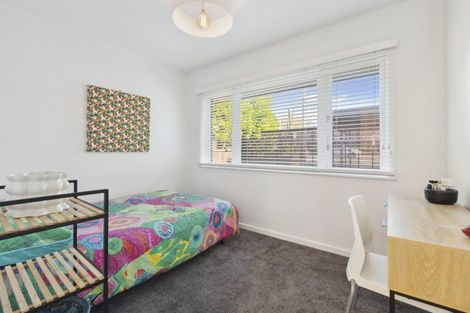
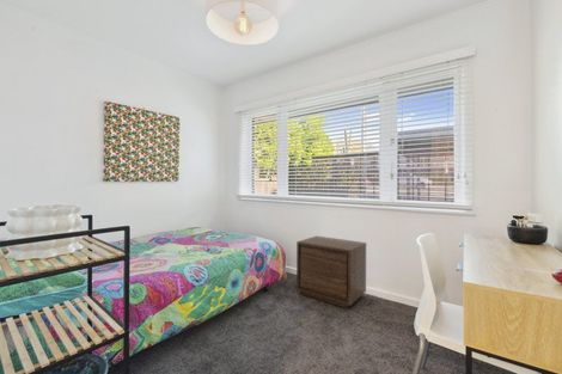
+ nightstand [295,234,367,309]
